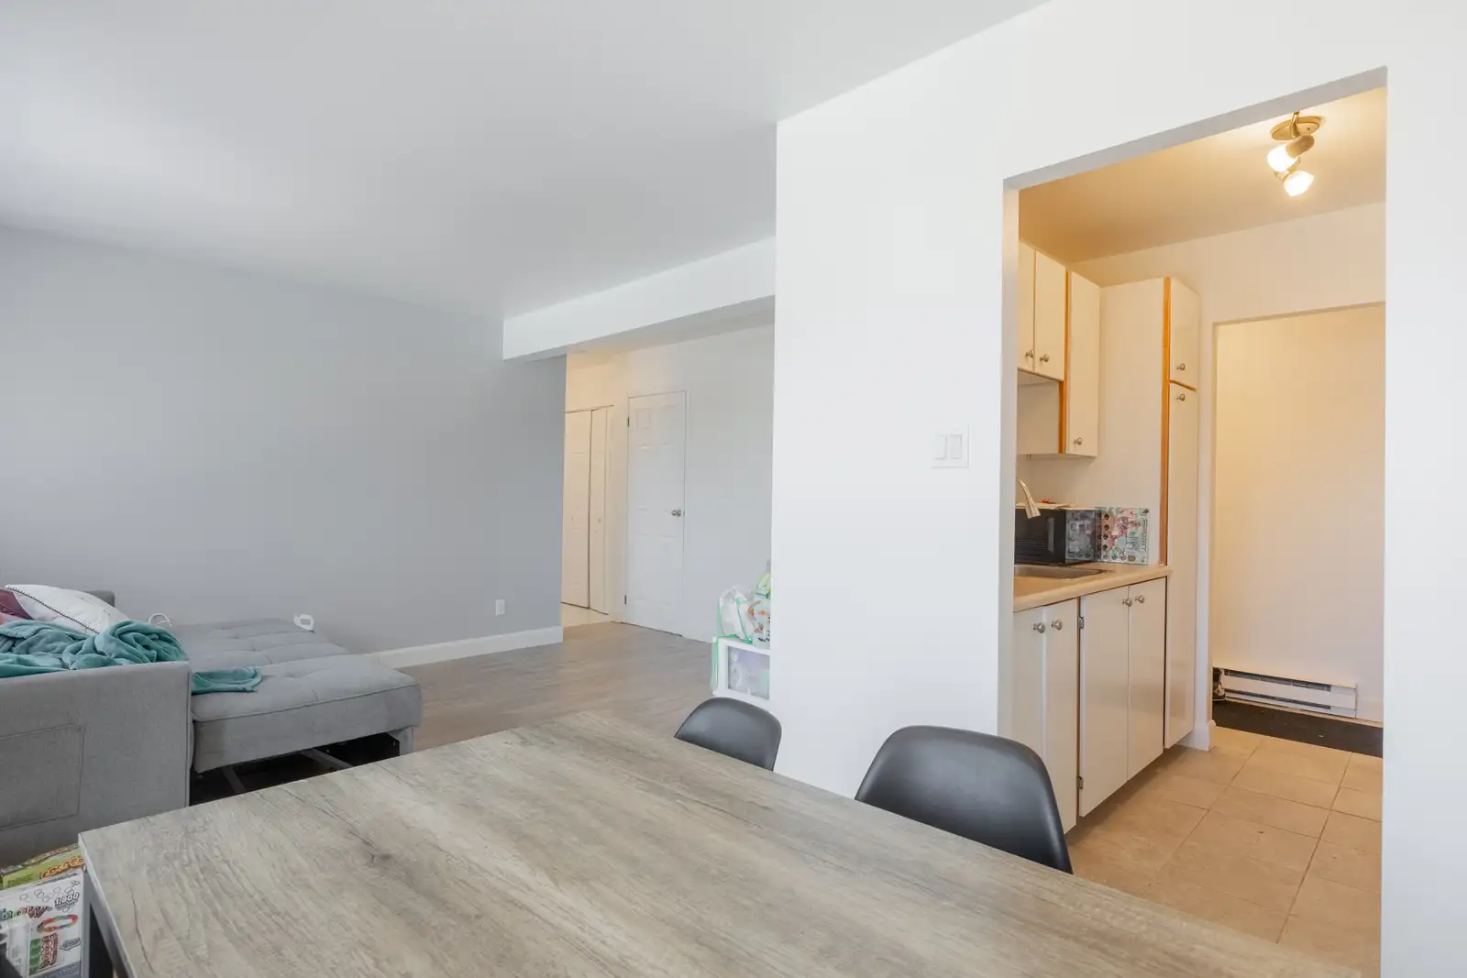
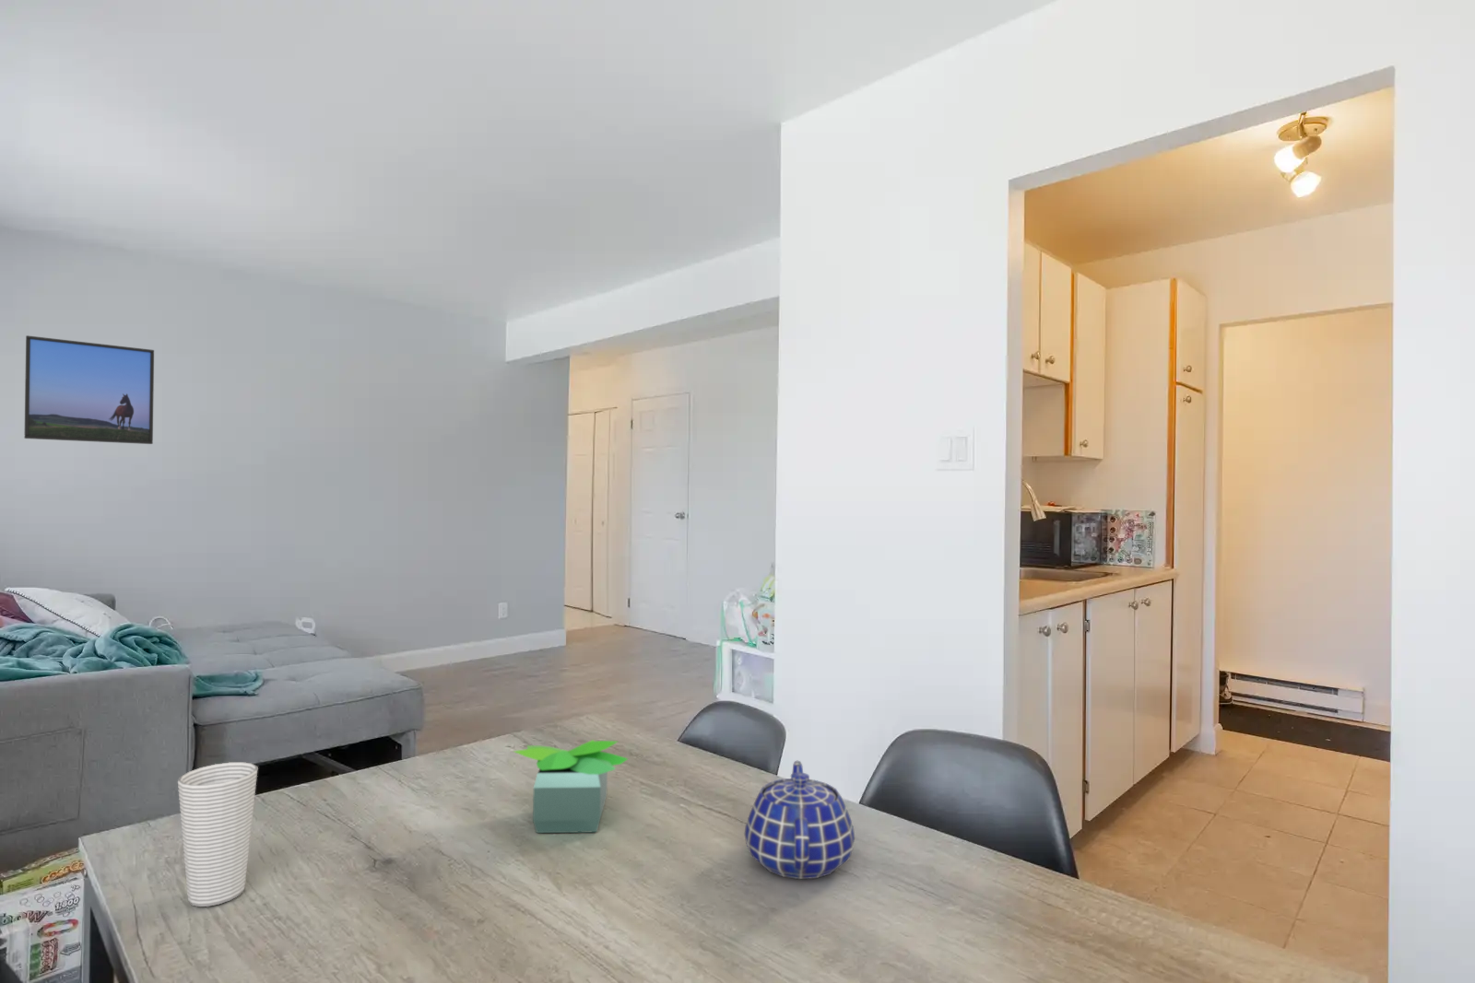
+ cup [177,761,259,907]
+ teapot [743,760,856,880]
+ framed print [23,335,155,445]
+ potted plant [511,738,630,834]
